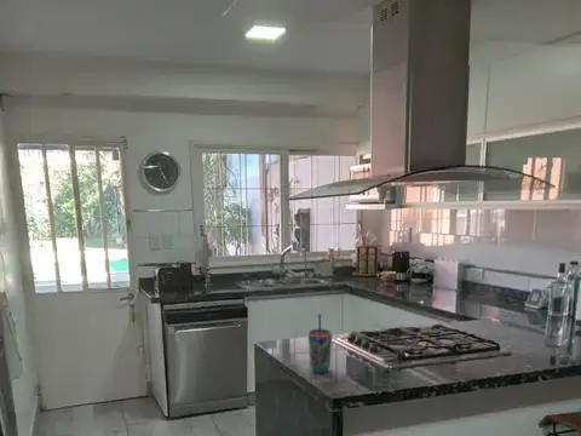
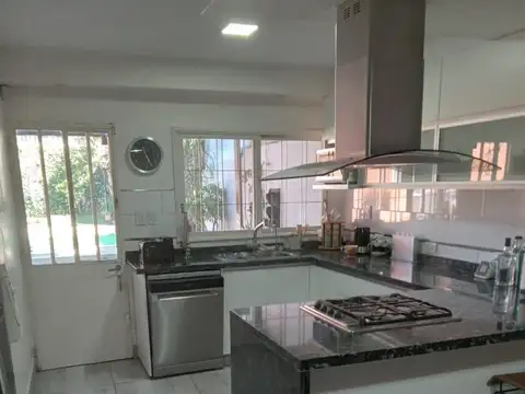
- cup [307,312,333,374]
